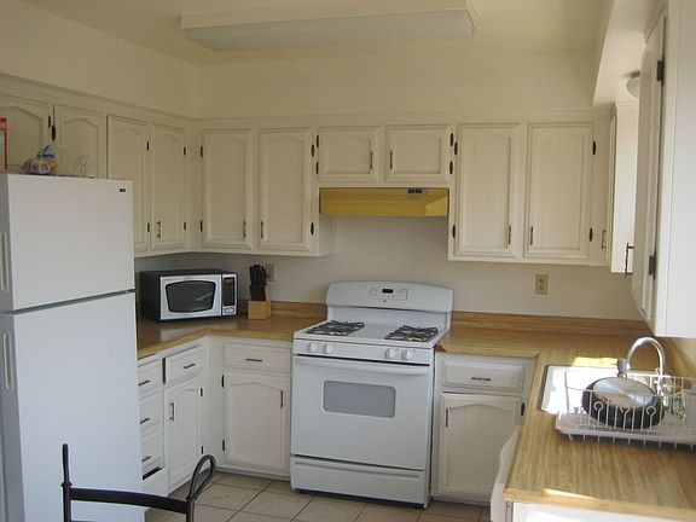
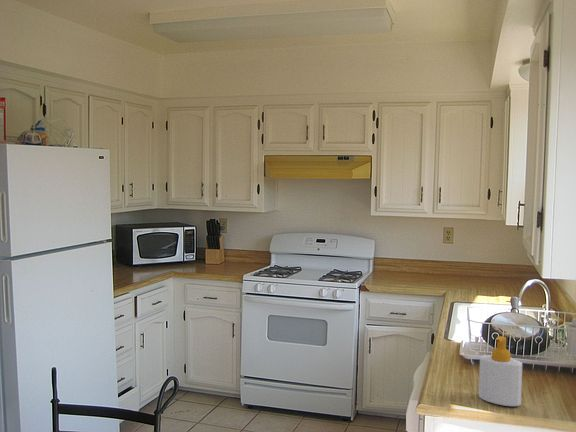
+ soap bottle [478,335,523,407]
